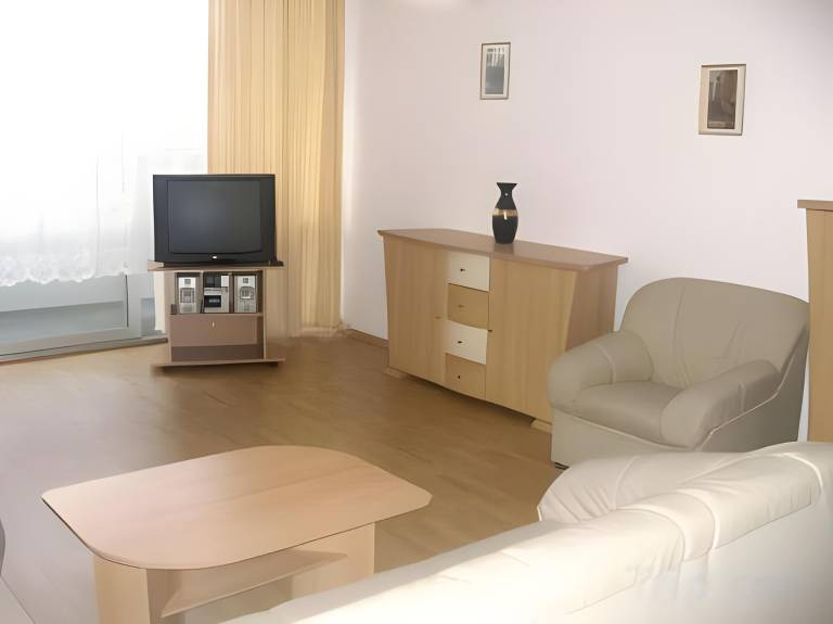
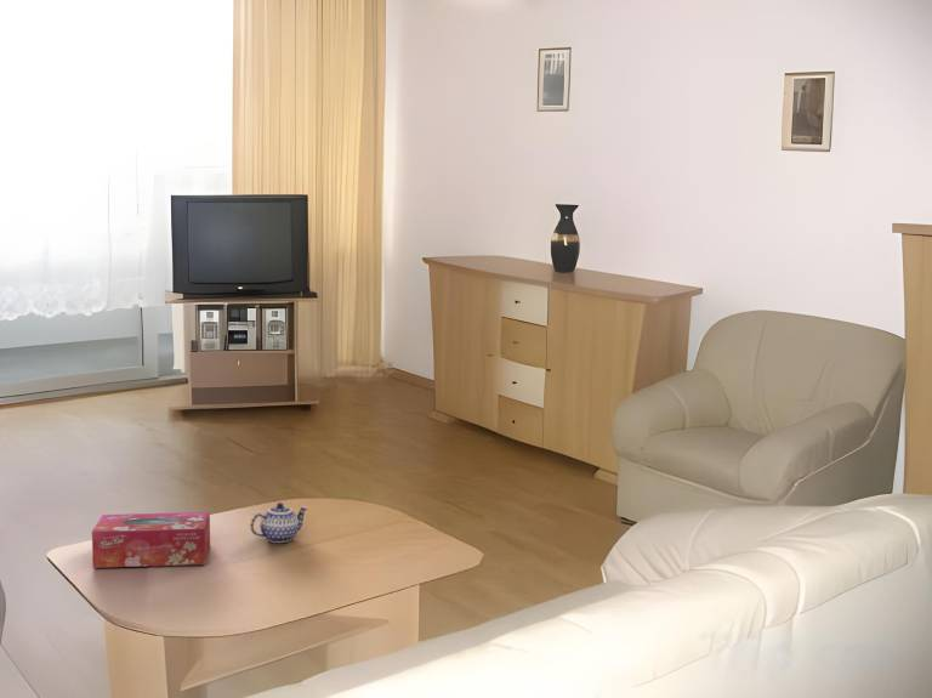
+ teapot [249,501,308,544]
+ tissue box [91,511,211,569]
